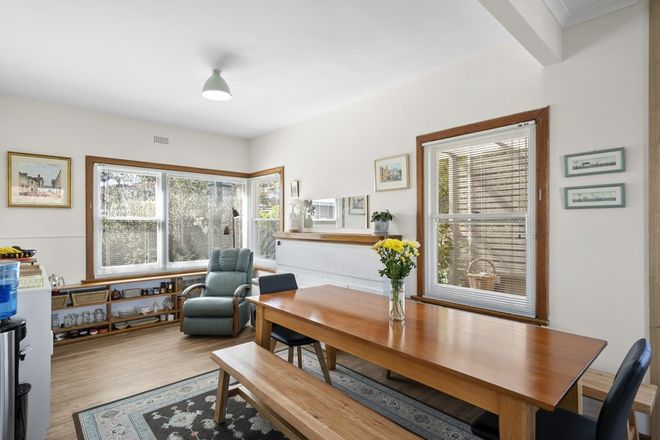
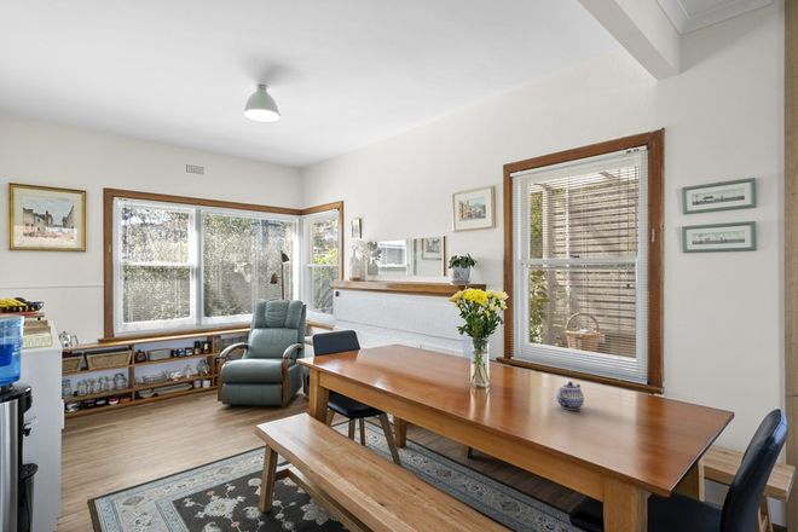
+ teapot [555,381,585,411]
